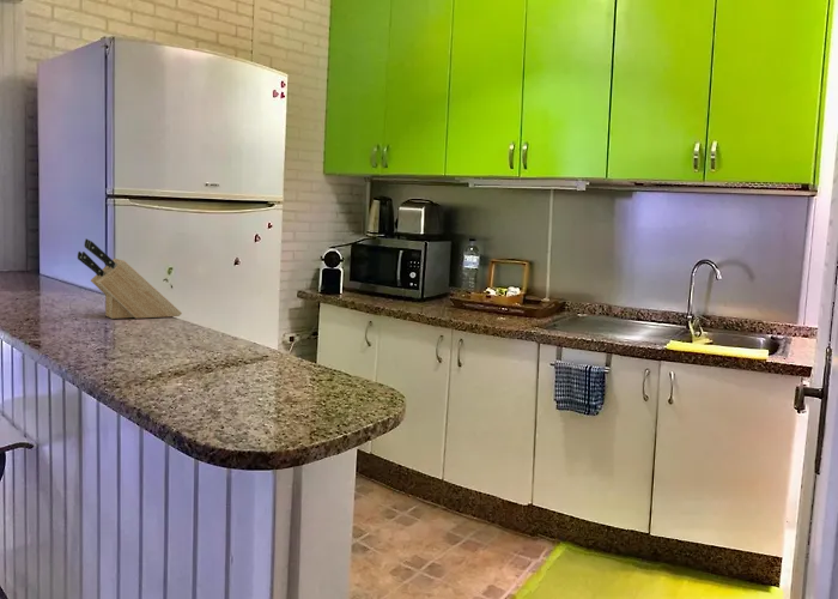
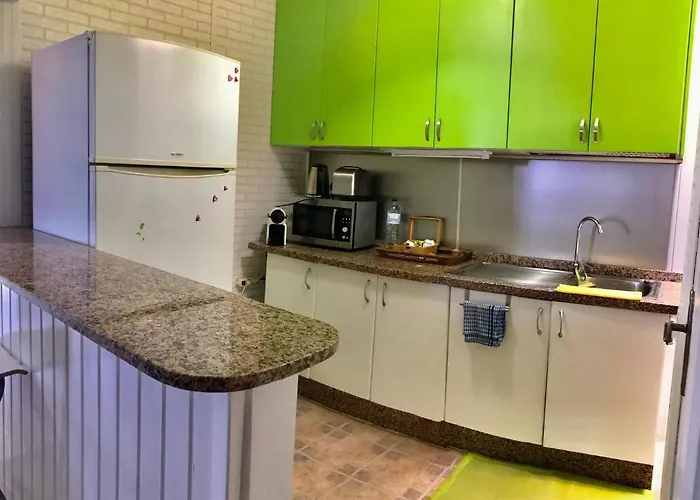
- knife block [77,237,183,320]
